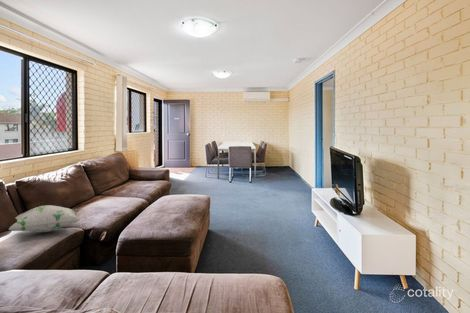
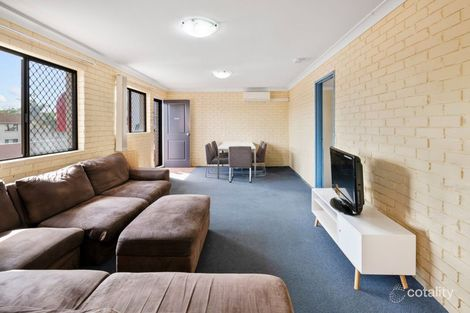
- decorative pillow [8,204,82,234]
